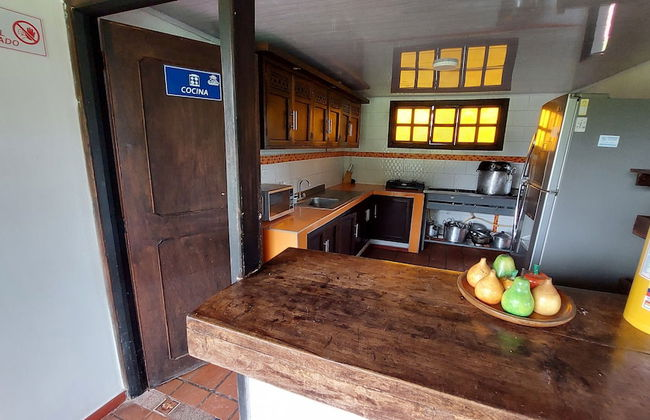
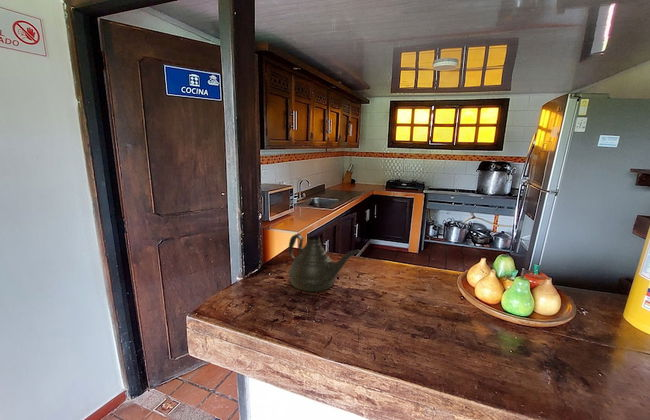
+ teapot [287,233,361,292]
